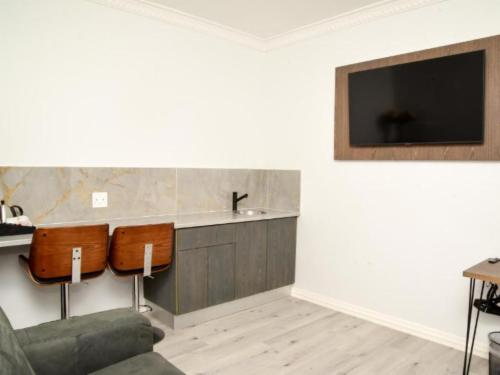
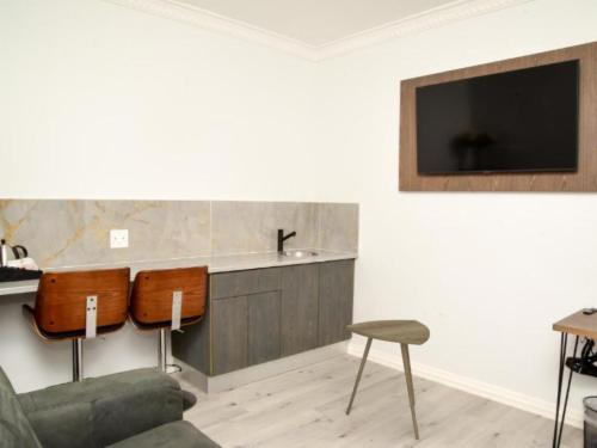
+ side table [345,319,431,441]
